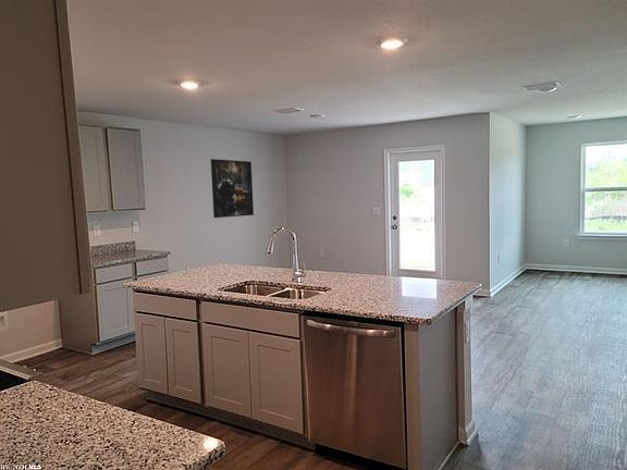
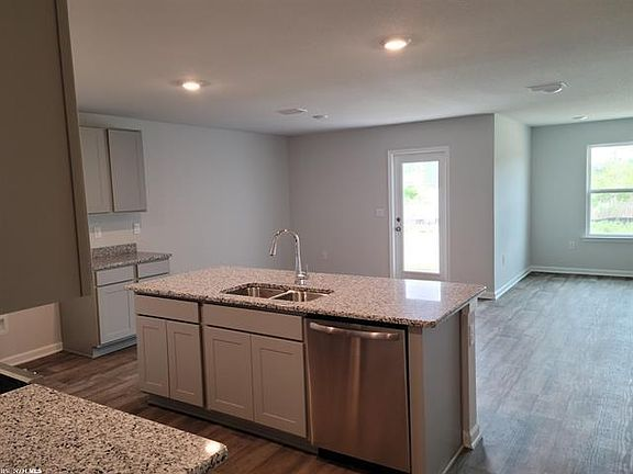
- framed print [210,158,255,219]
